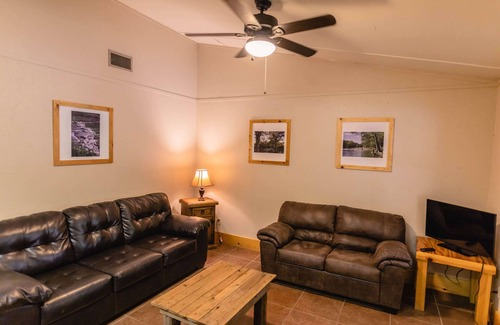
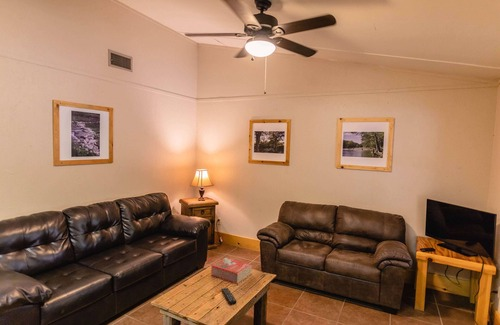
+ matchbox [210,256,253,284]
+ remote control [220,287,238,306]
